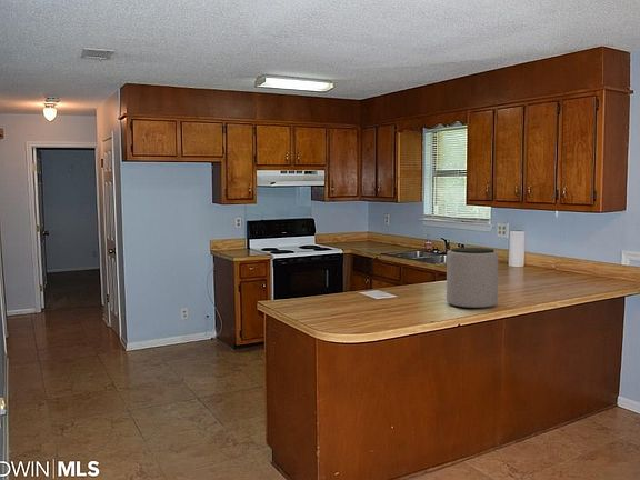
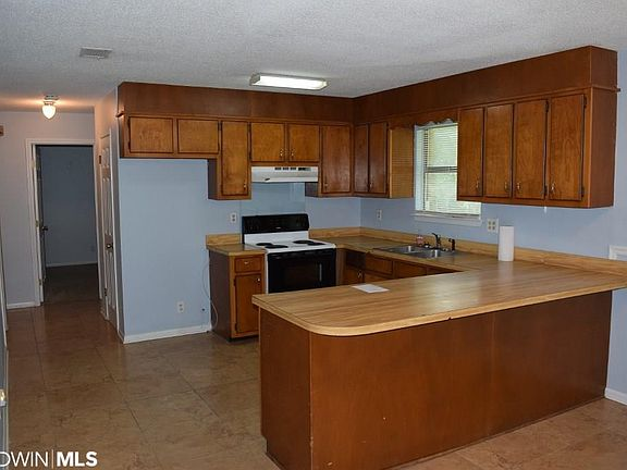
- plant pot [446,247,499,310]
